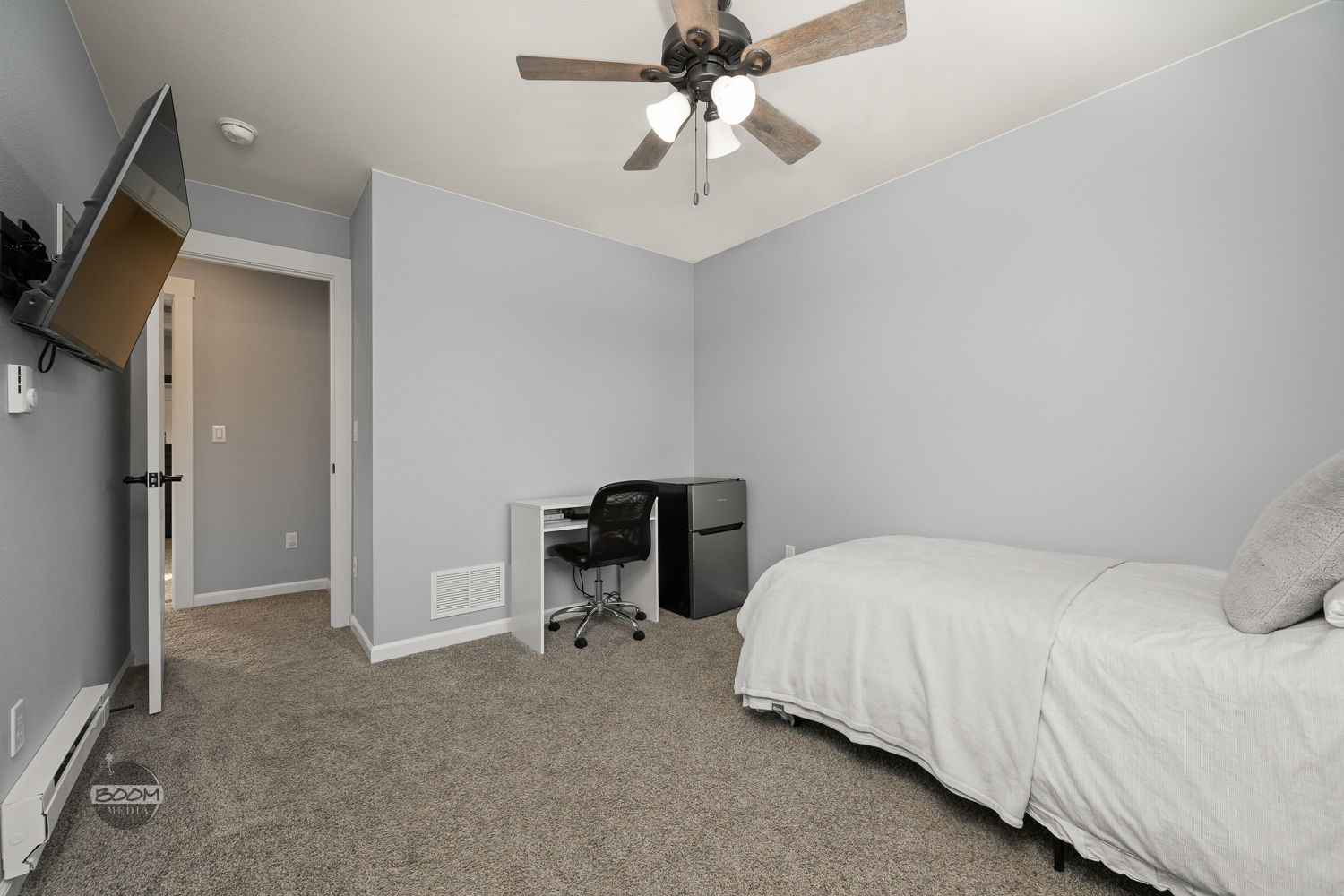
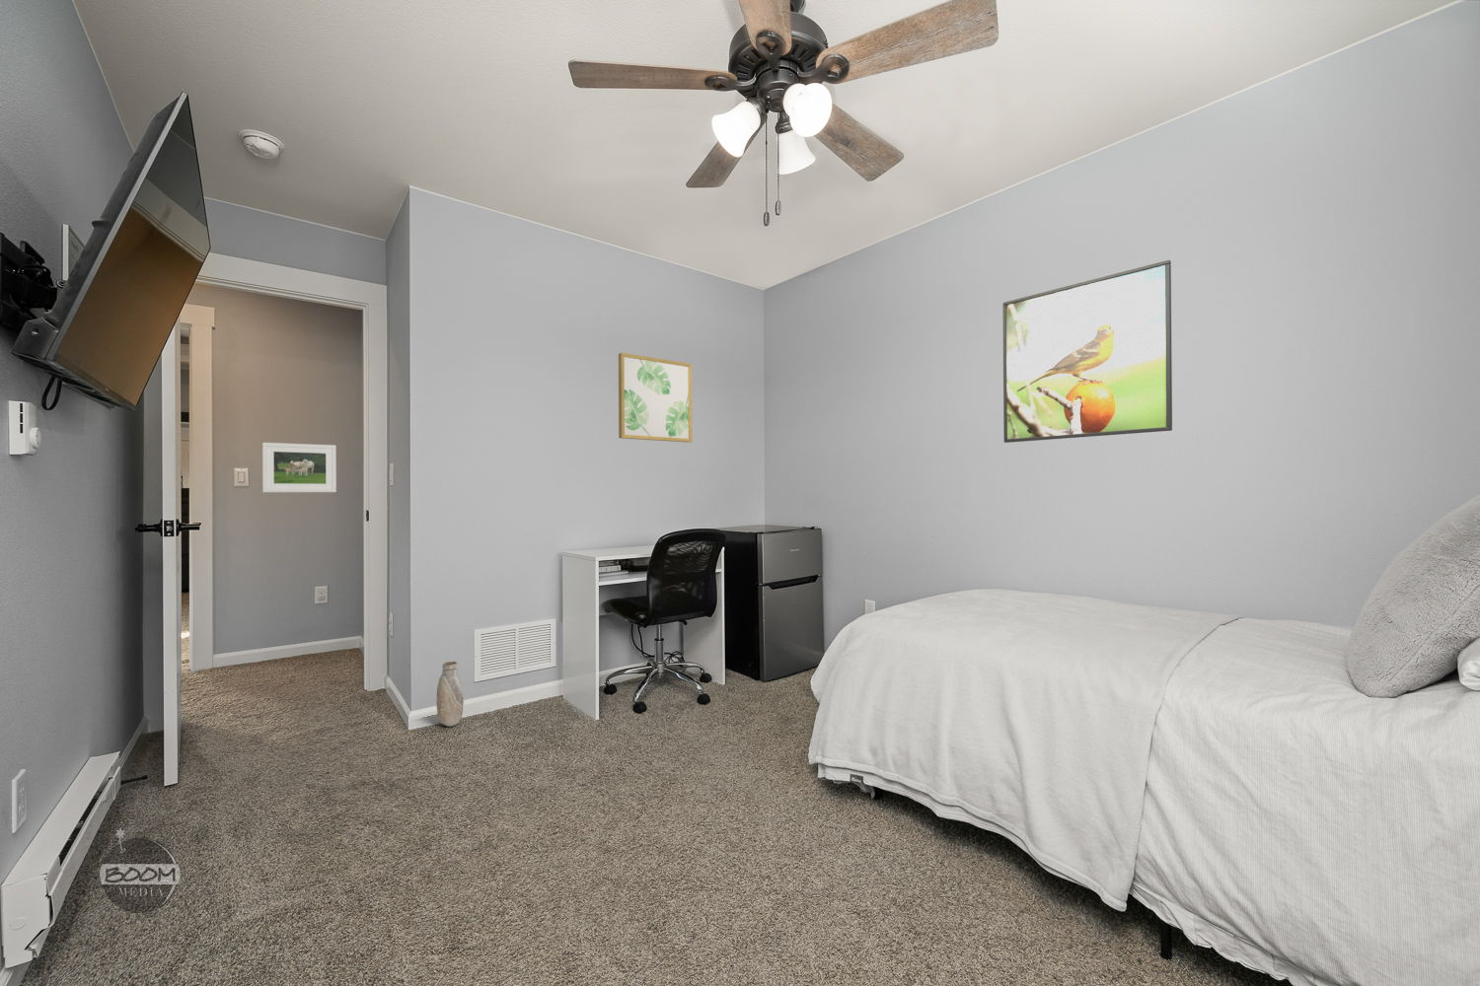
+ wall art [618,352,693,443]
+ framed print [1001,260,1173,443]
+ vase [435,660,465,727]
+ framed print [261,441,337,493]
